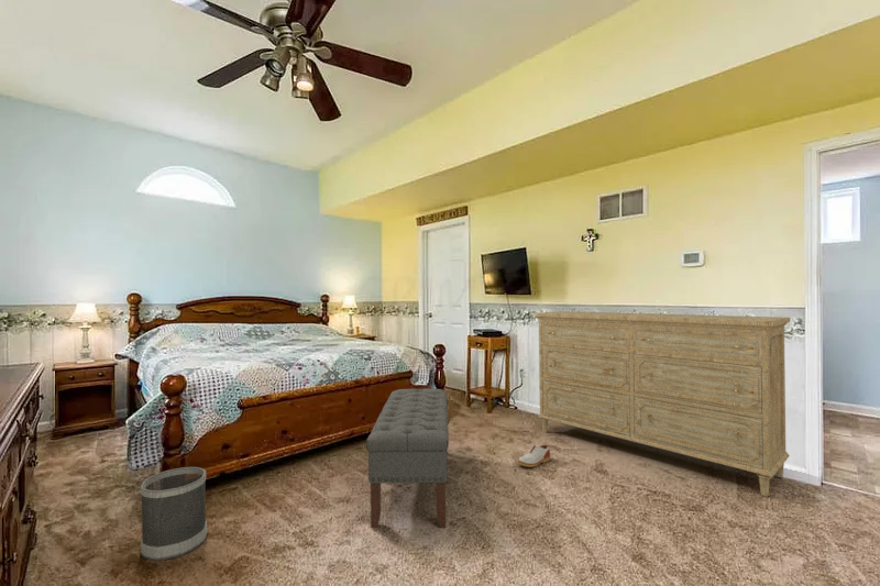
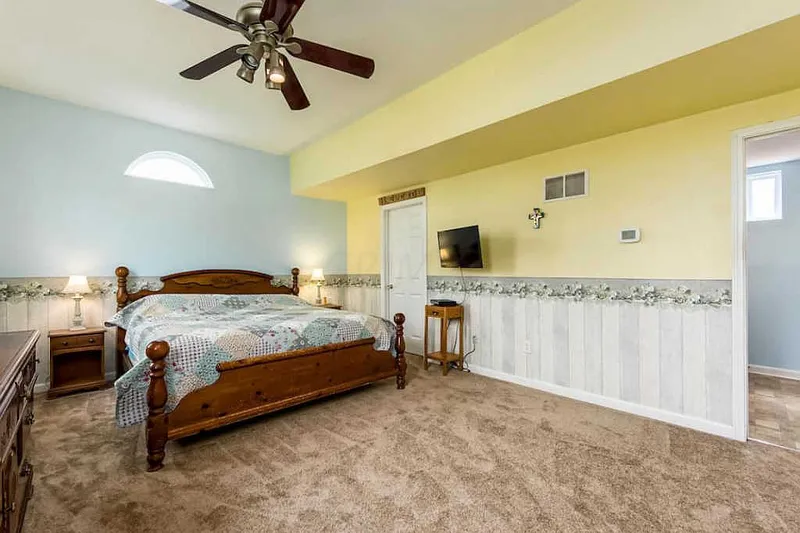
- dresser [534,310,791,498]
- wastebasket [140,466,208,562]
- bench [365,387,450,529]
- shoe [517,444,551,468]
